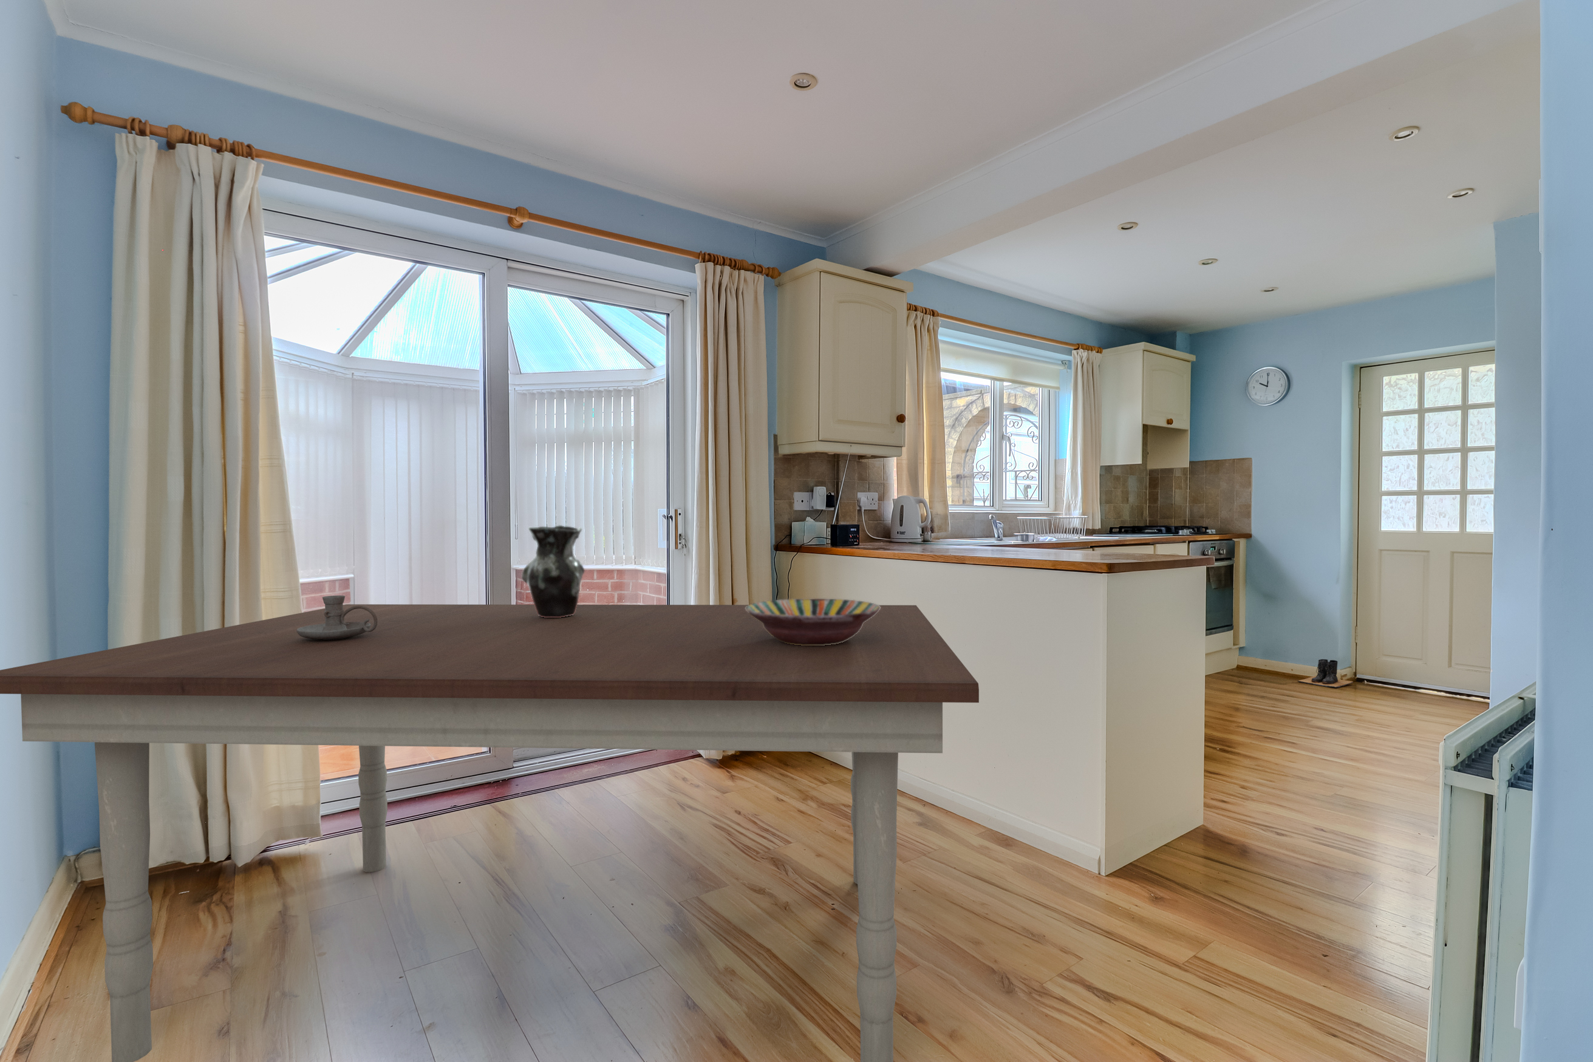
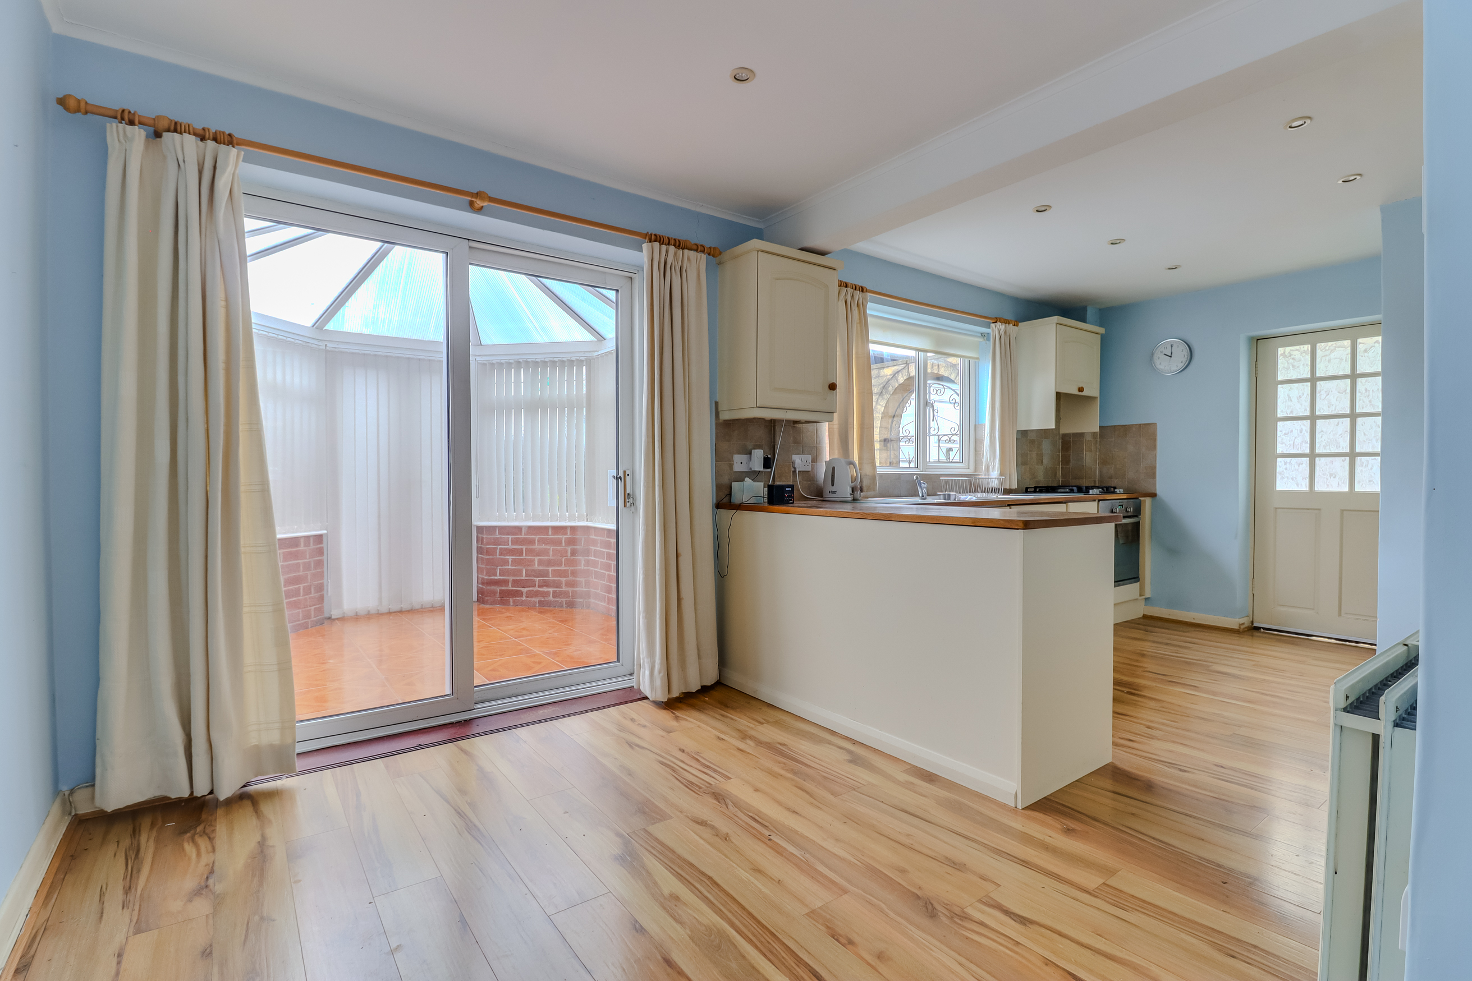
- serving bowl [746,599,881,646]
- vase [522,525,586,618]
- candle holder [296,595,378,640]
- dining table [0,603,979,1062]
- boots [1297,659,1354,687]
